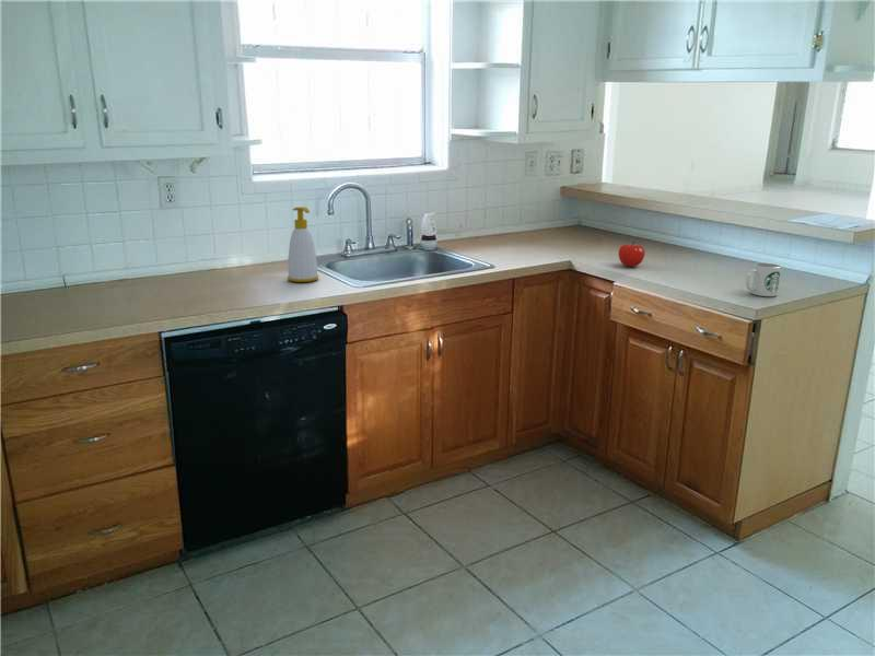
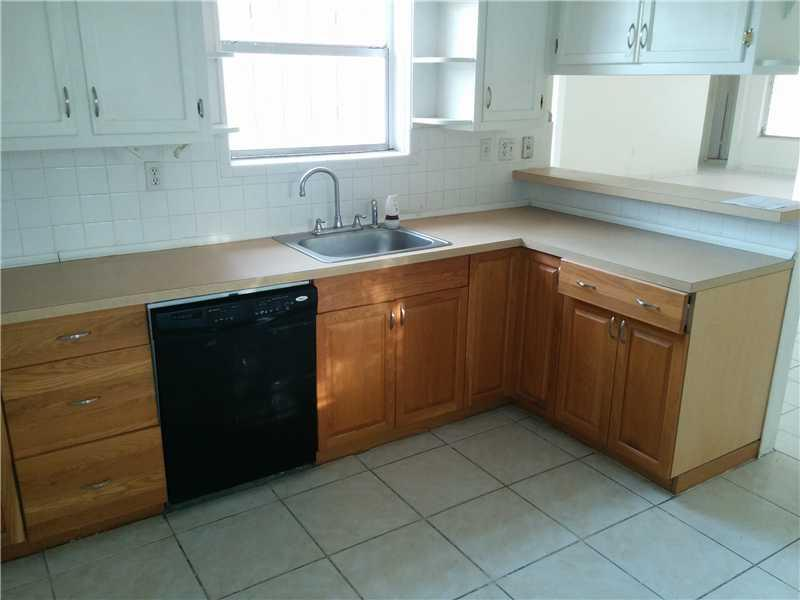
- soap bottle [287,206,319,283]
- mug [745,262,782,297]
- fruit [618,241,646,267]
